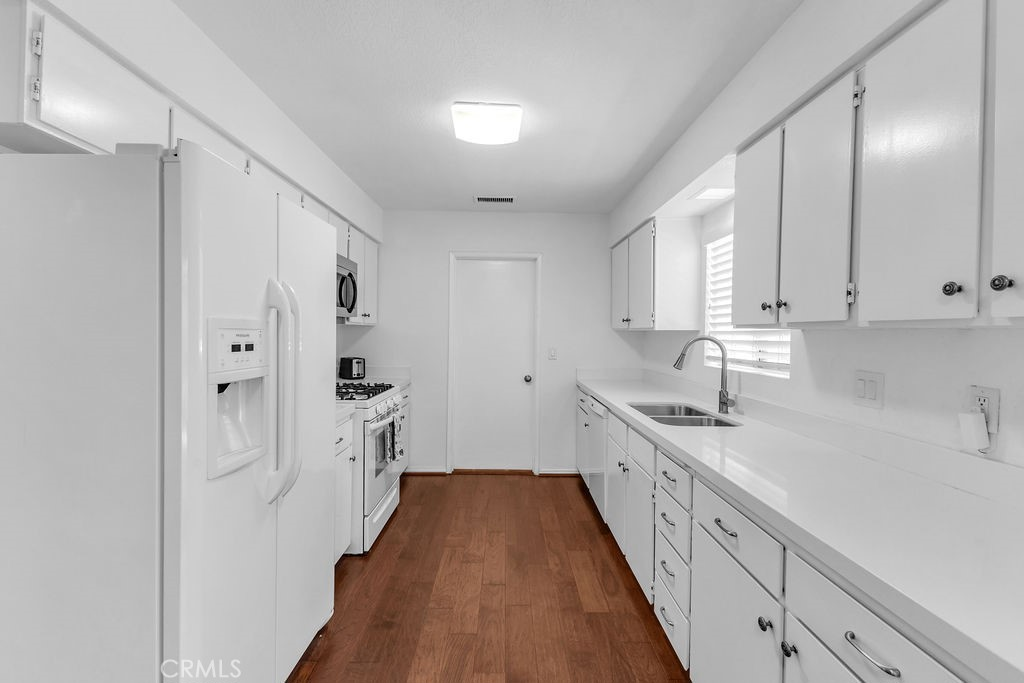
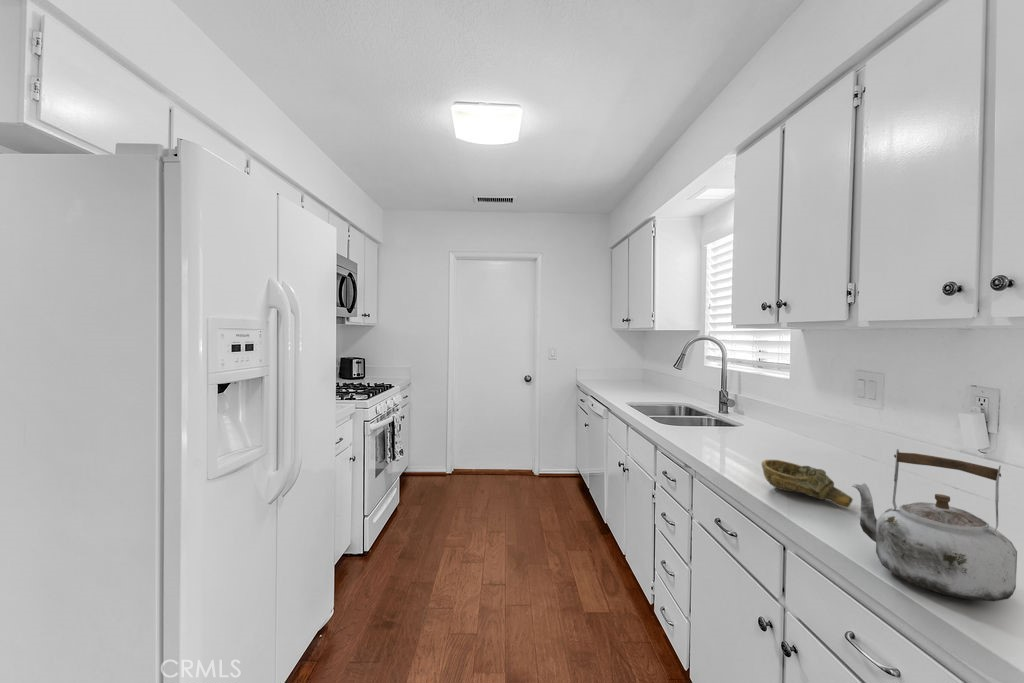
+ kettle [851,448,1018,602]
+ decorative bowl [761,458,854,508]
